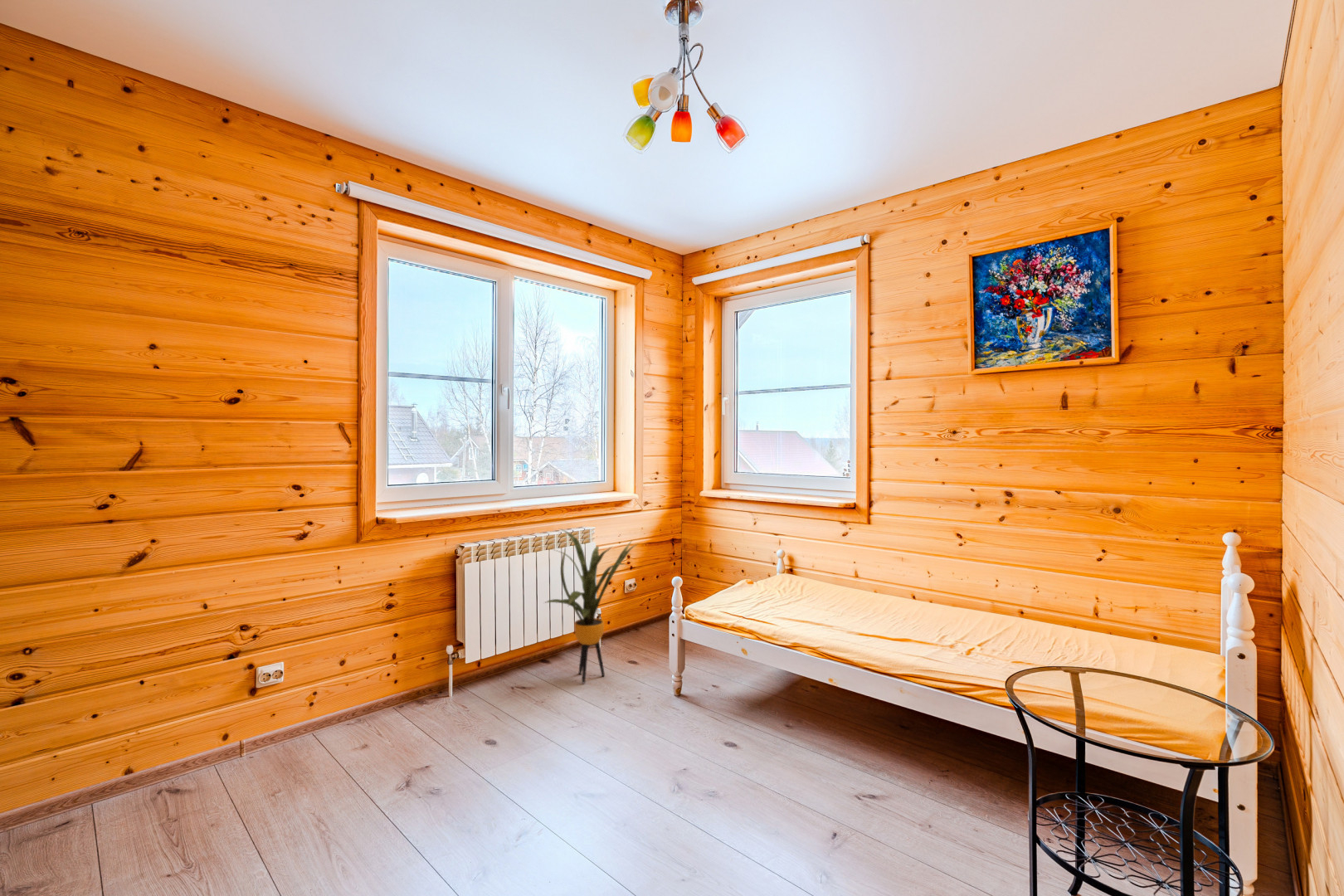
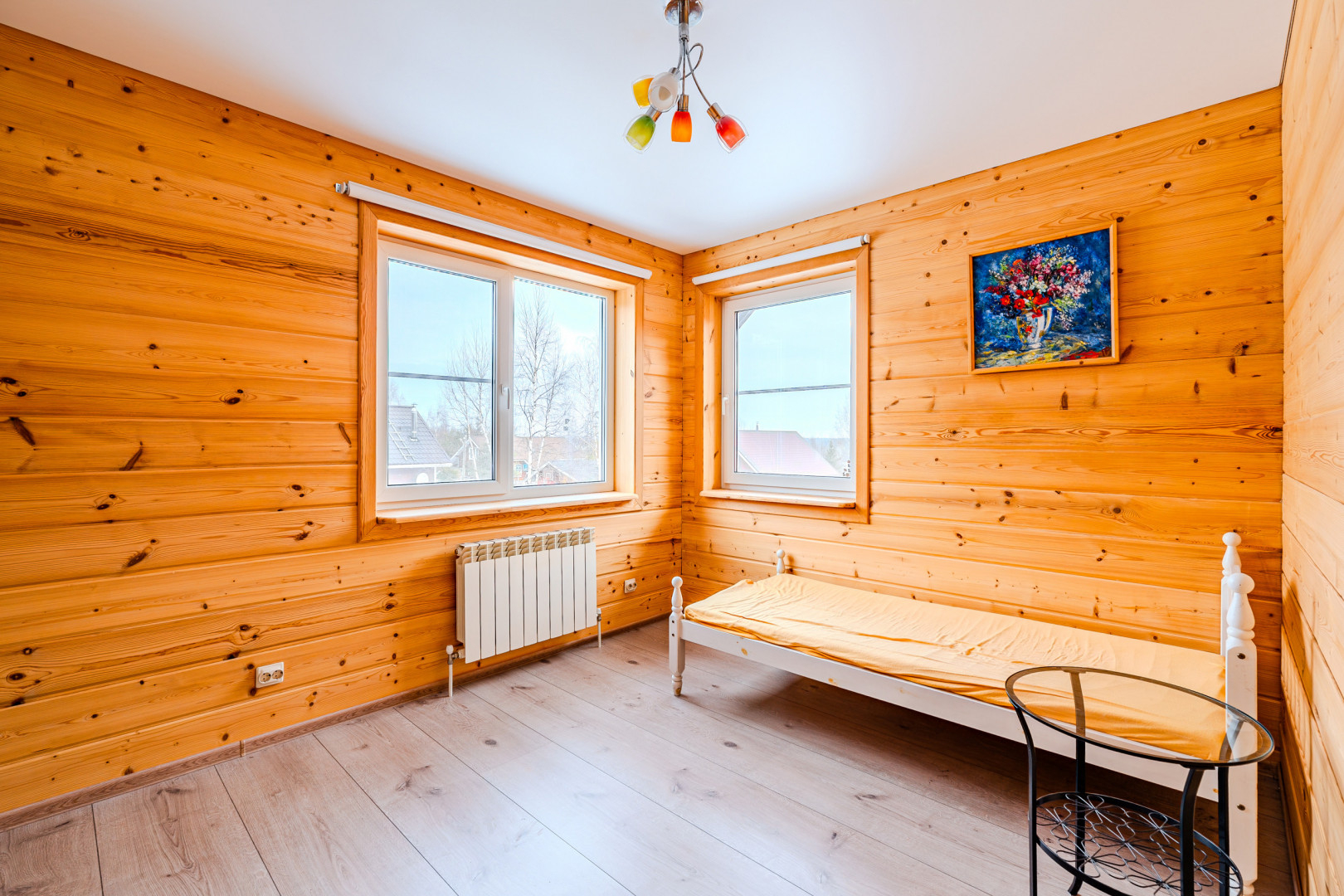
- house plant [543,528,640,684]
